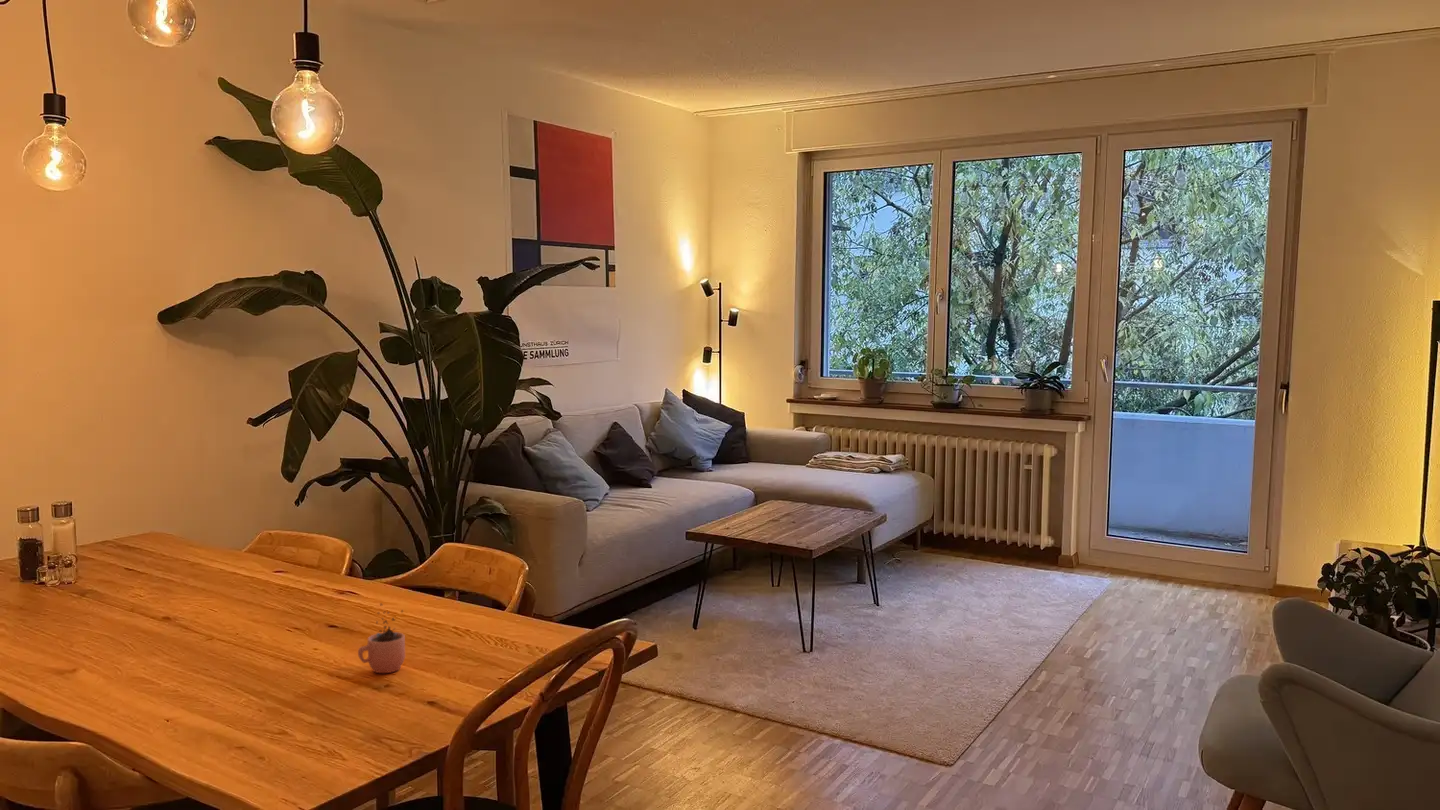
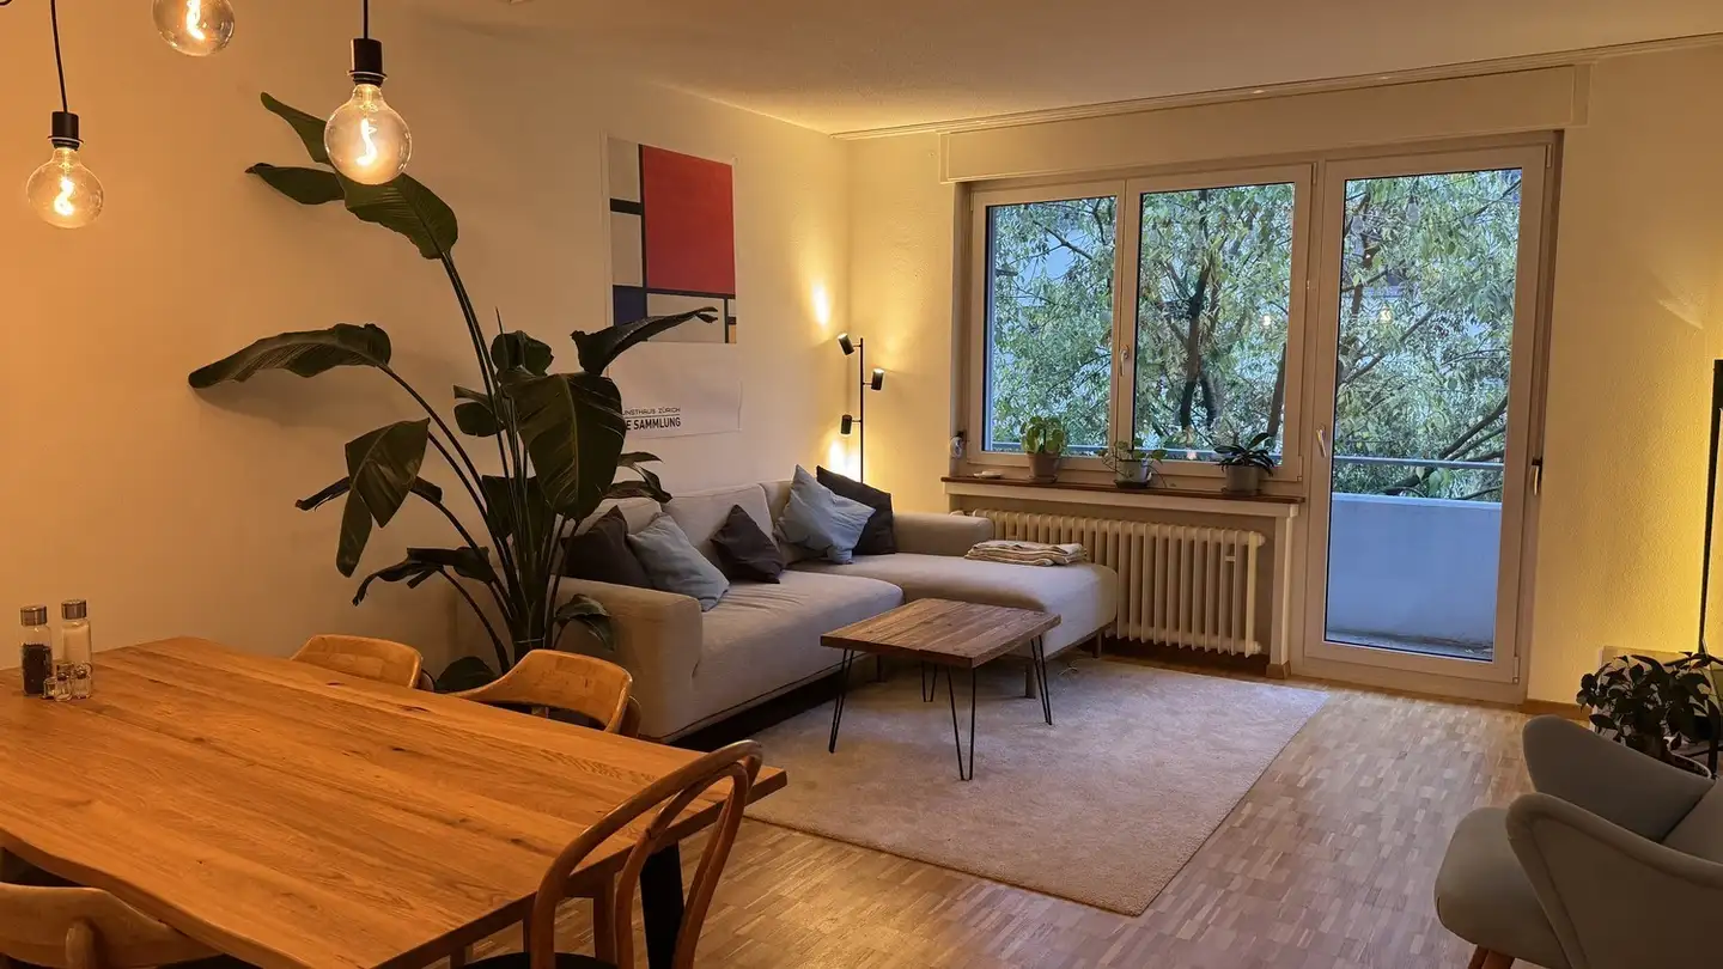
- cocoa [357,602,406,674]
